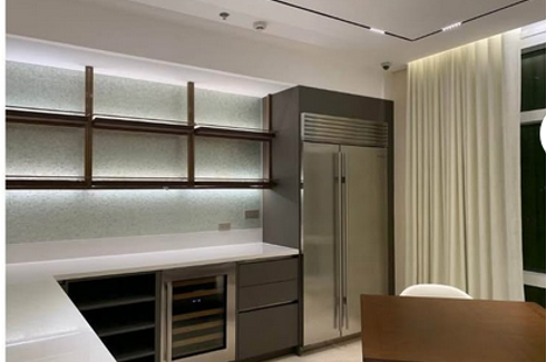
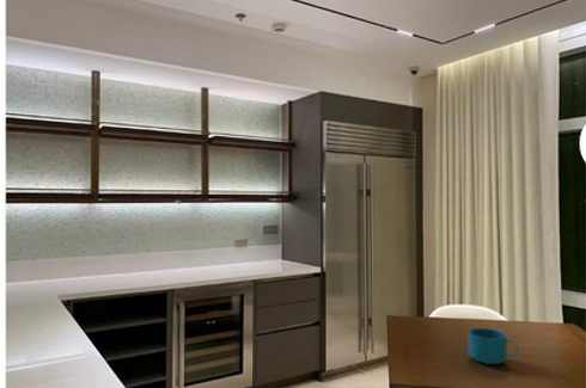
+ cup [468,327,520,365]
